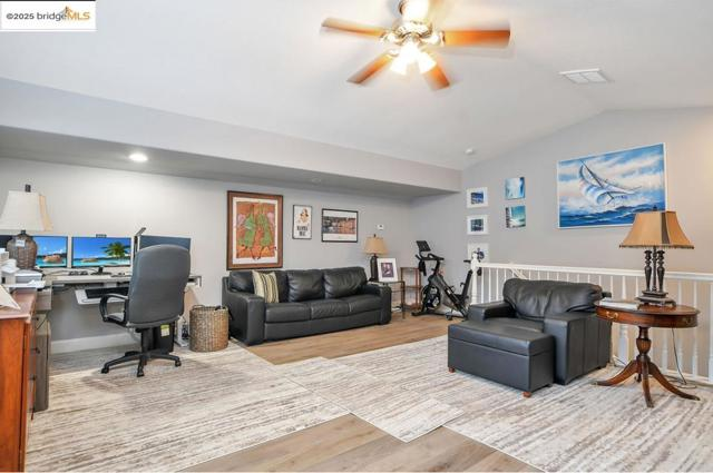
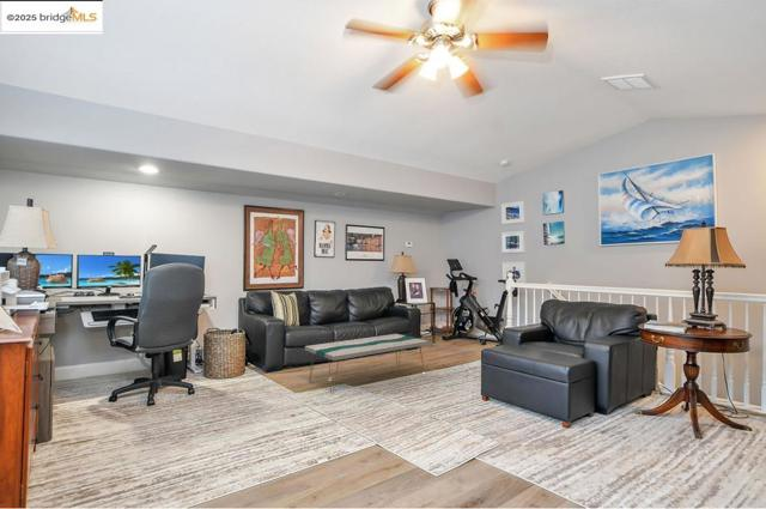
+ coffee table [304,333,431,395]
